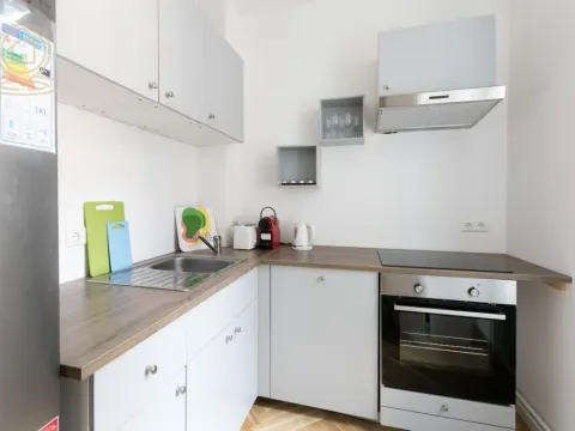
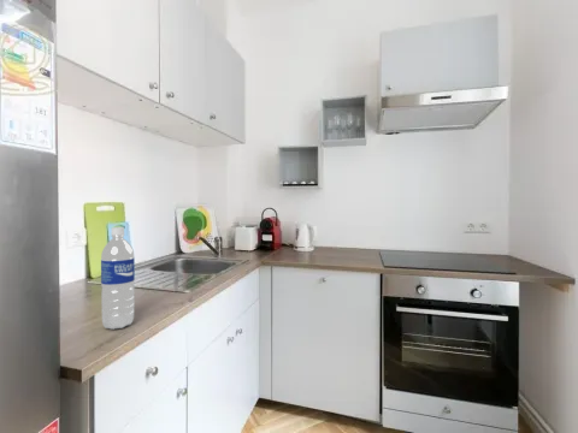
+ water bottle [100,226,136,331]
